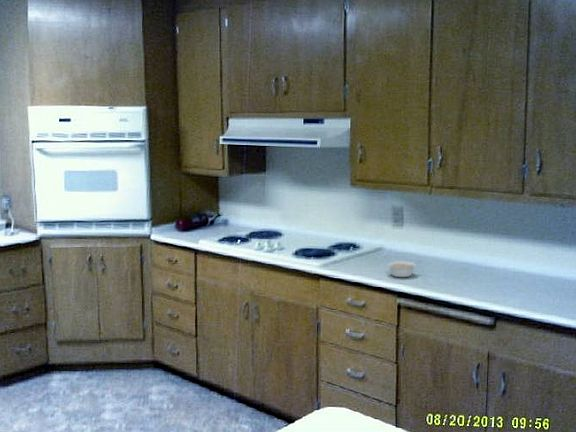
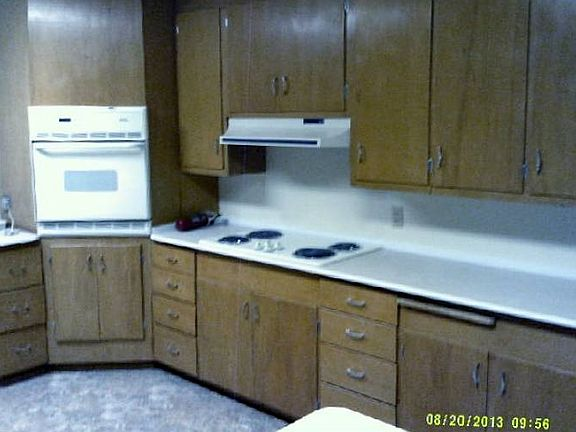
- legume [387,260,423,278]
